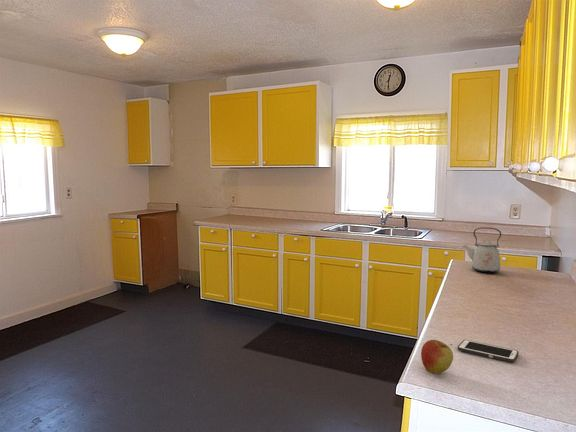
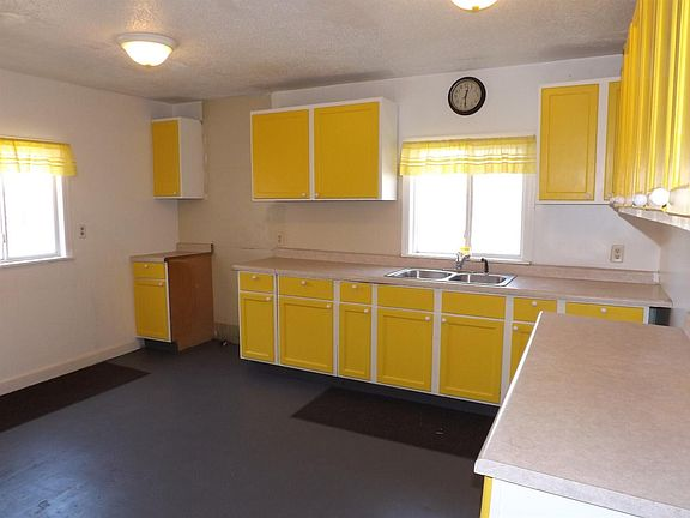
- apple [420,339,454,375]
- cell phone [457,339,520,363]
- kettle [462,226,502,274]
